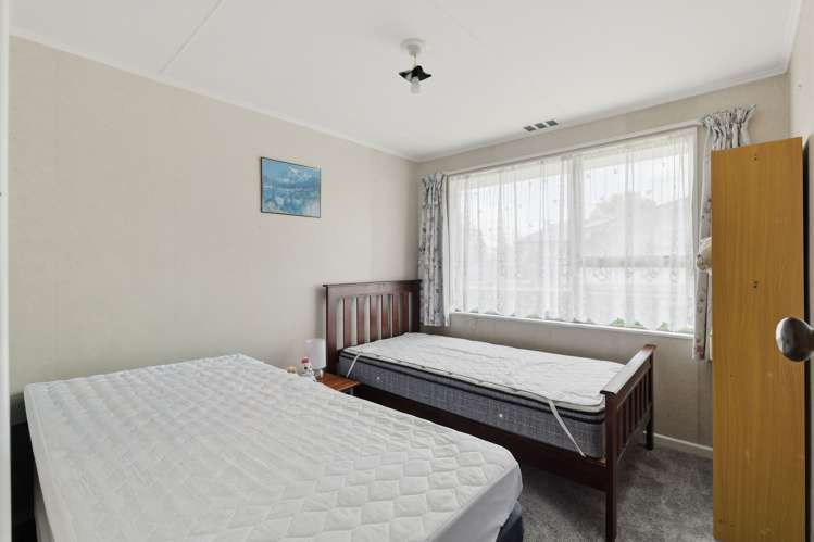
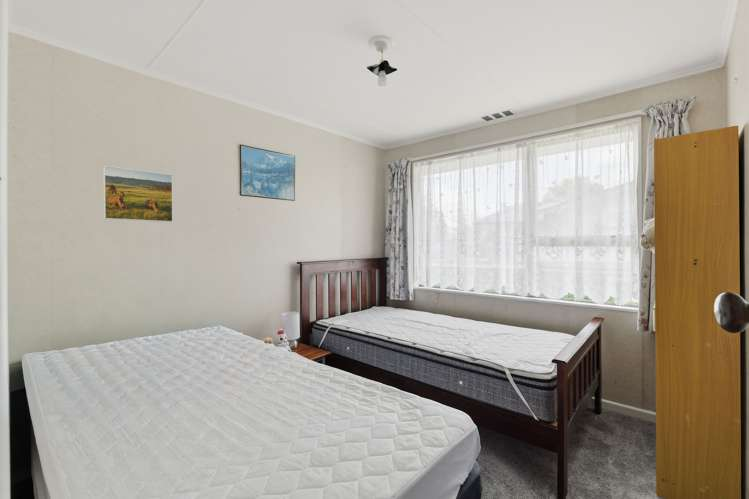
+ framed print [102,165,174,223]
